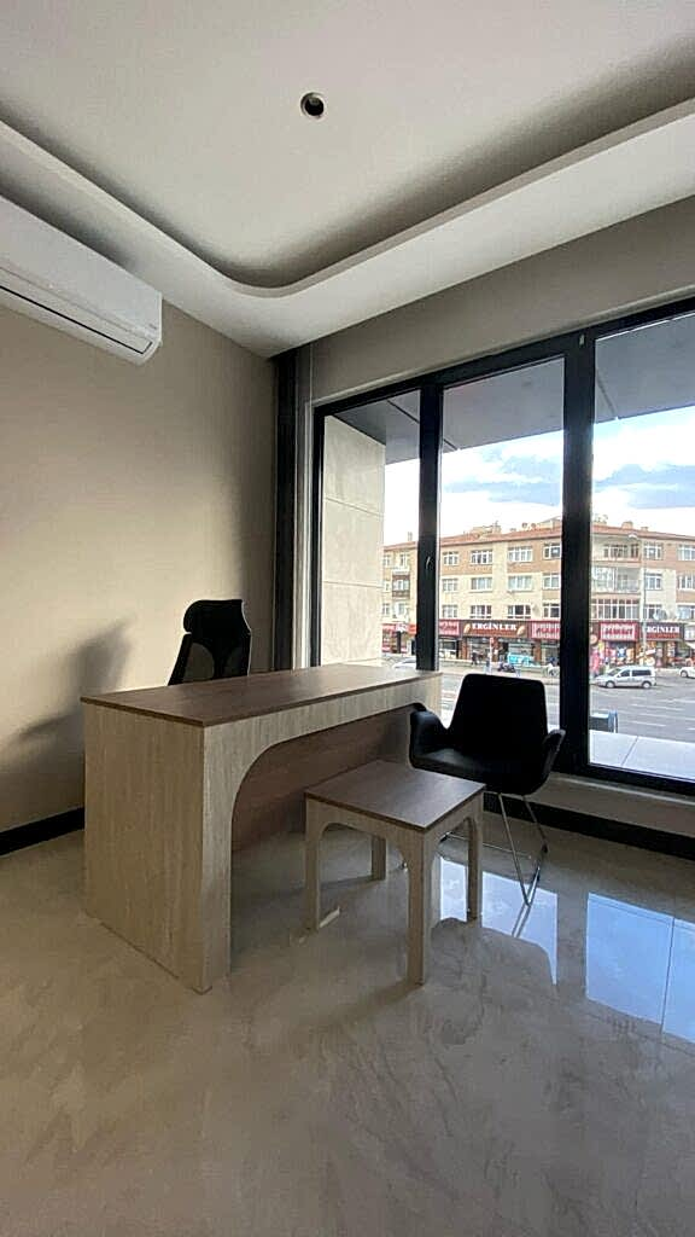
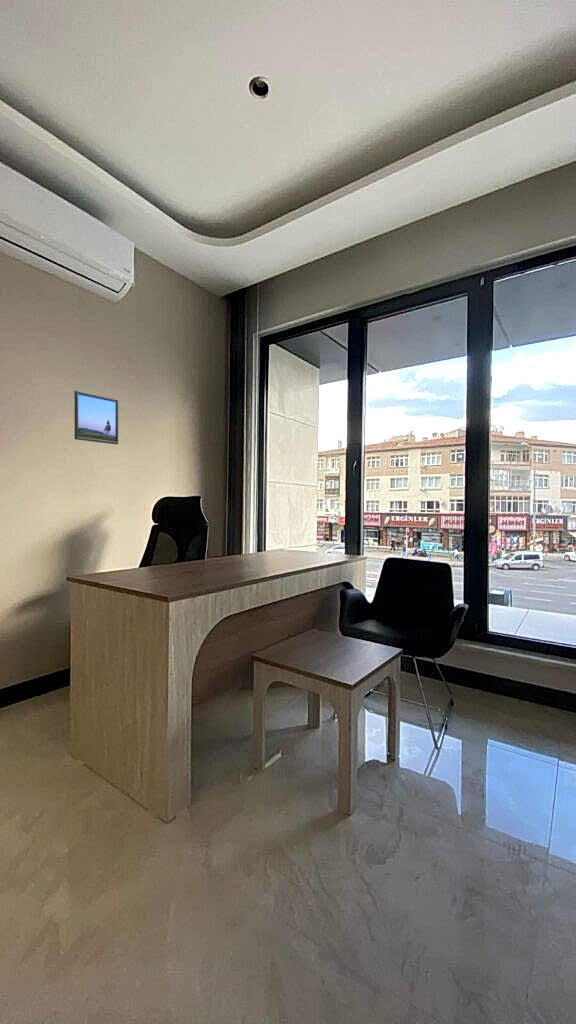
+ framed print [74,390,119,445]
